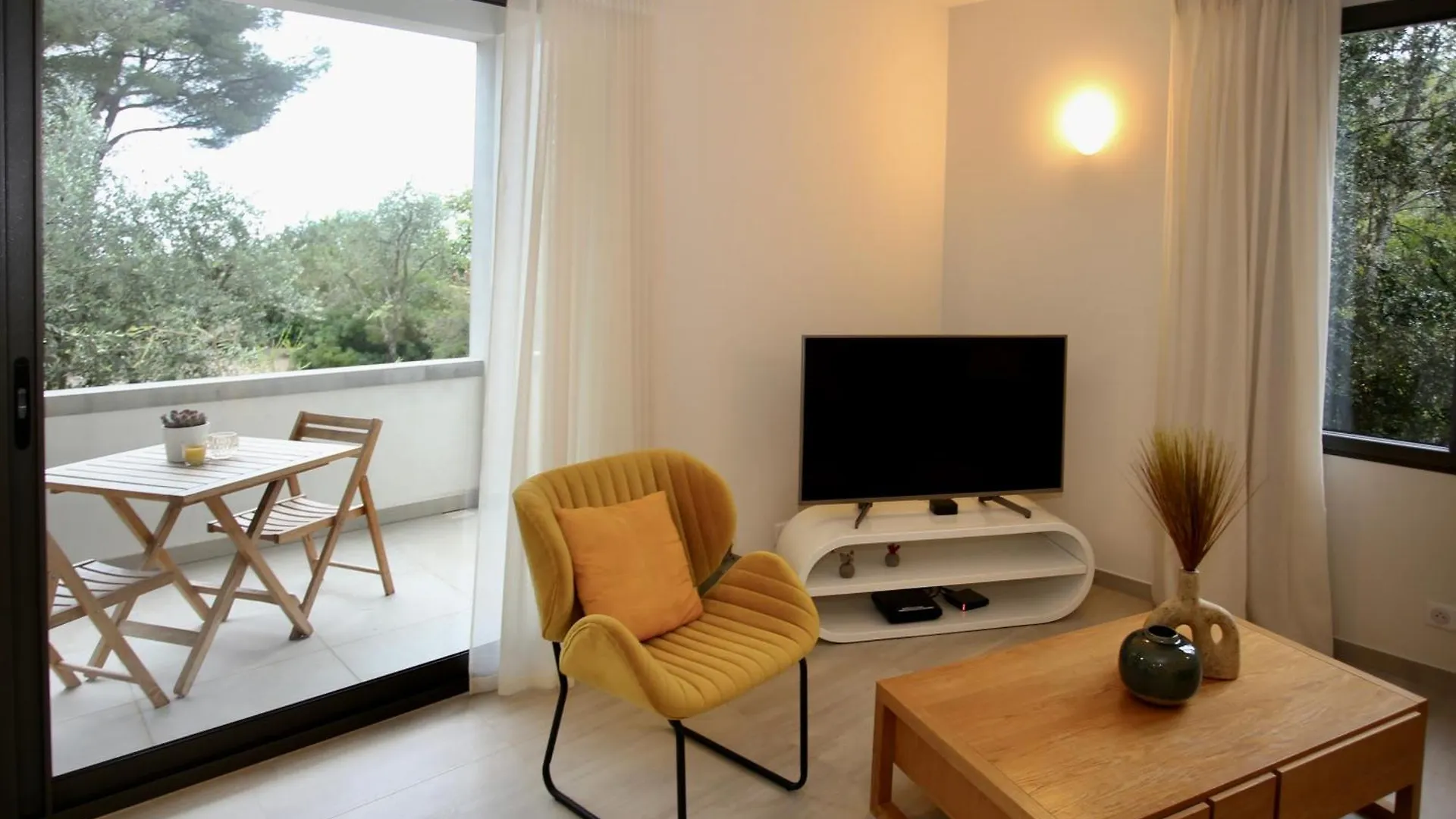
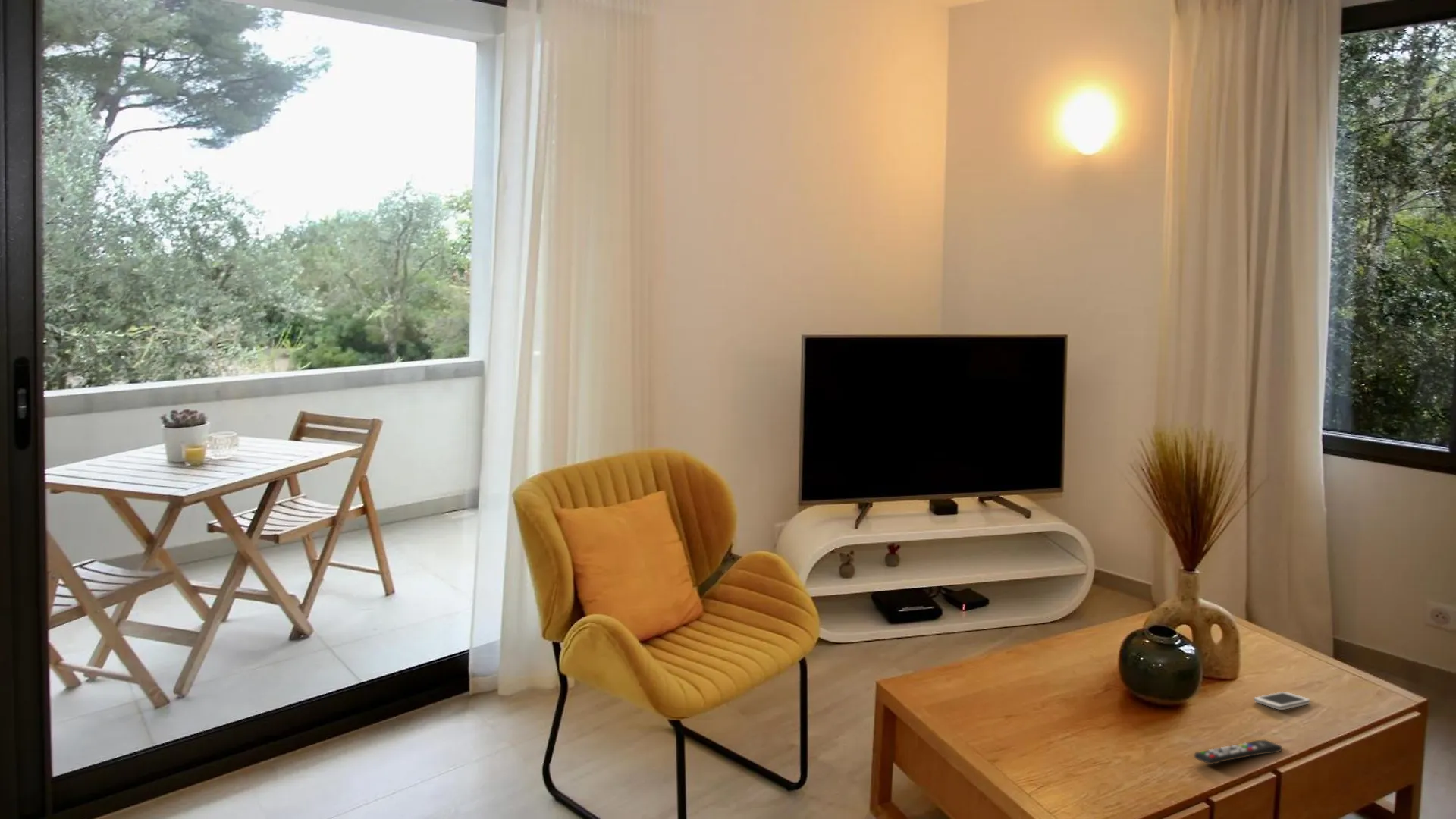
+ remote control [1194,739,1283,765]
+ smartphone [1253,691,1311,711]
